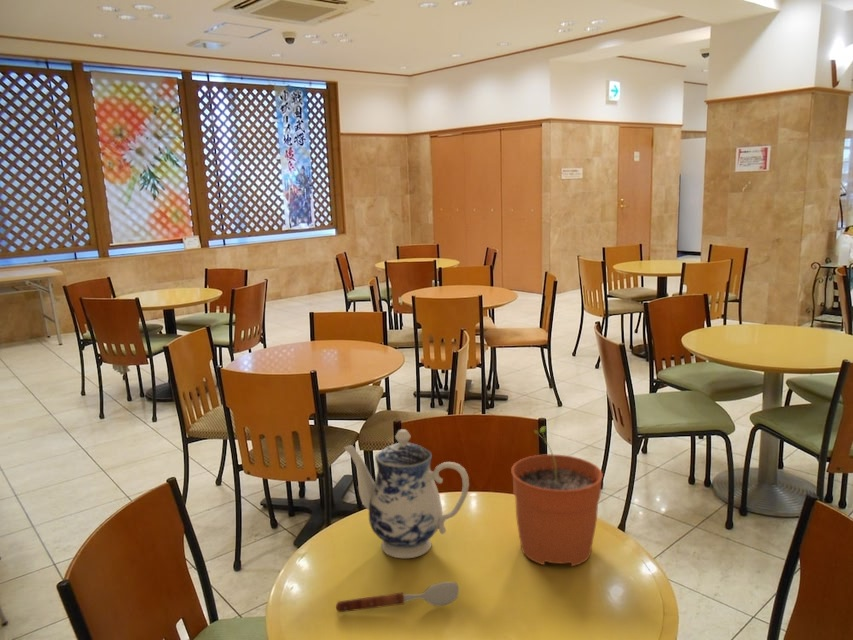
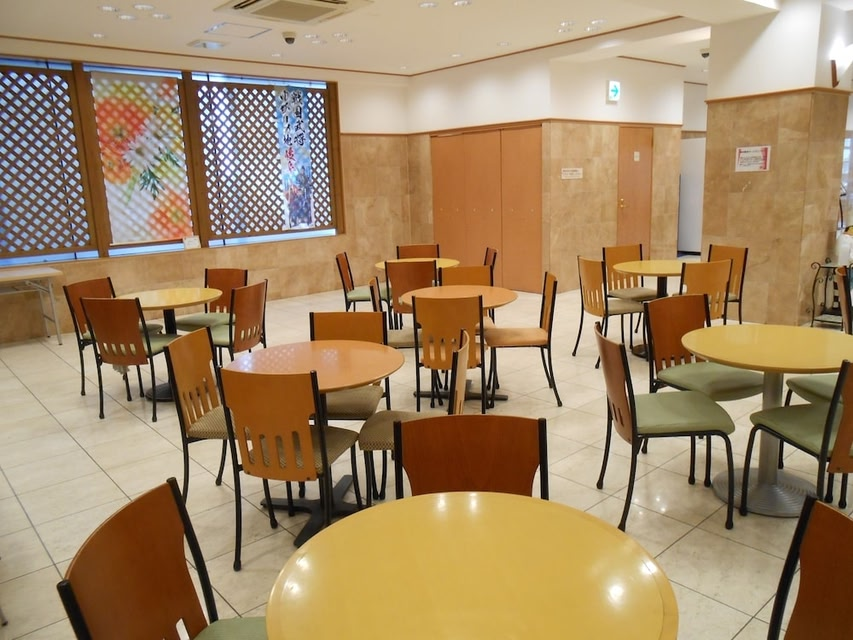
- plant pot [511,425,604,567]
- teapot [343,428,470,559]
- soupspoon [335,581,460,613]
